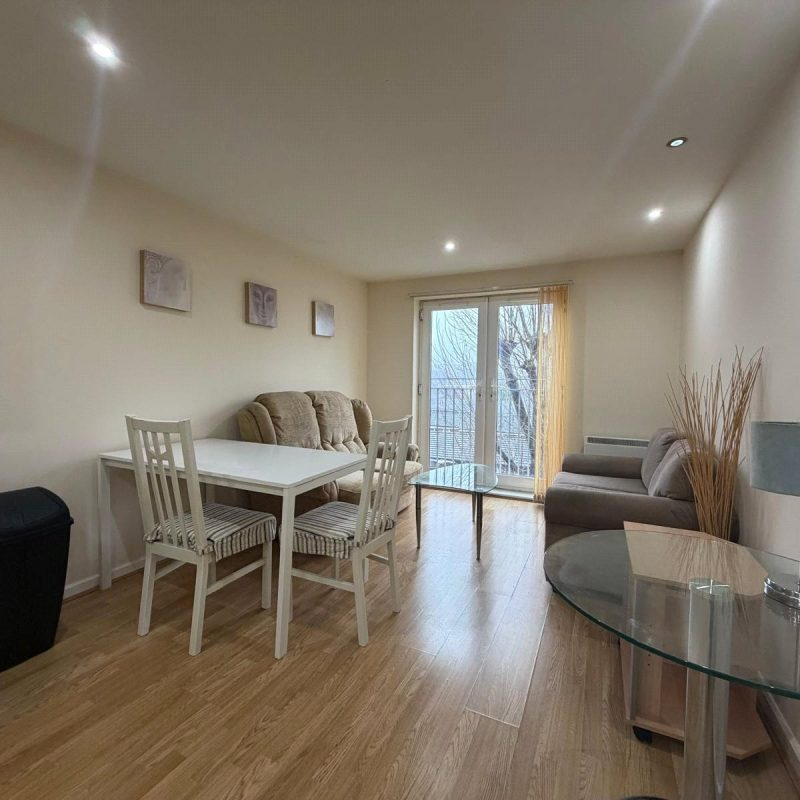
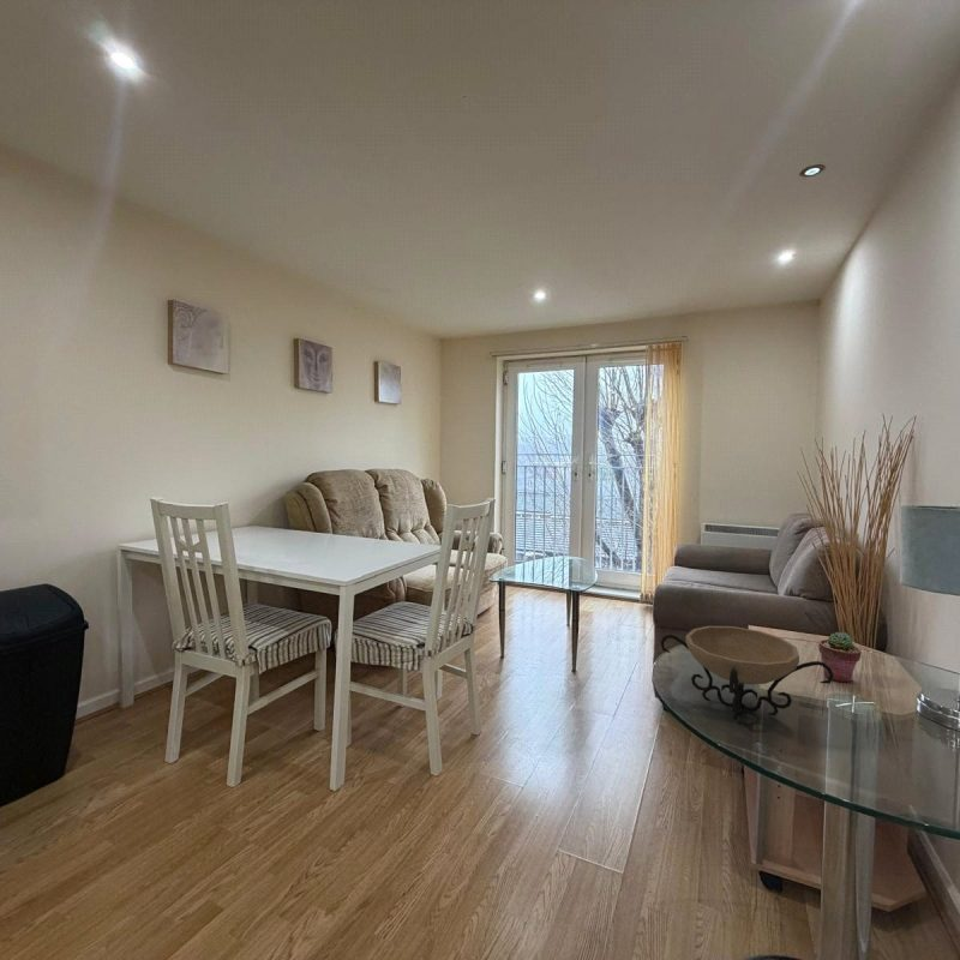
+ potted succulent [817,631,863,683]
+ decorative bowl [659,625,834,721]
